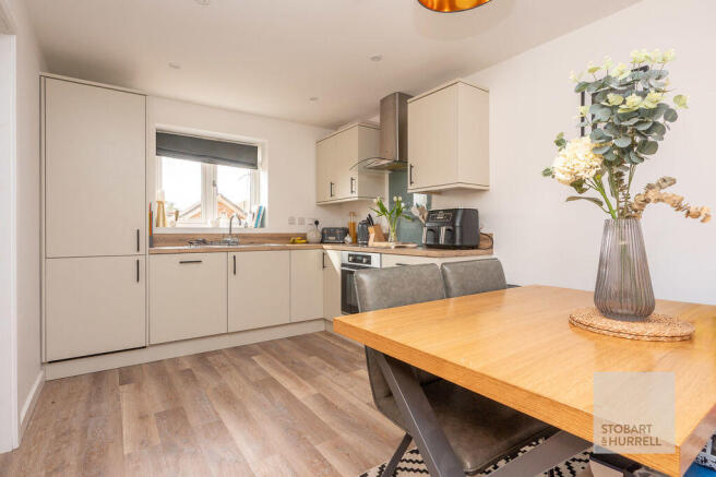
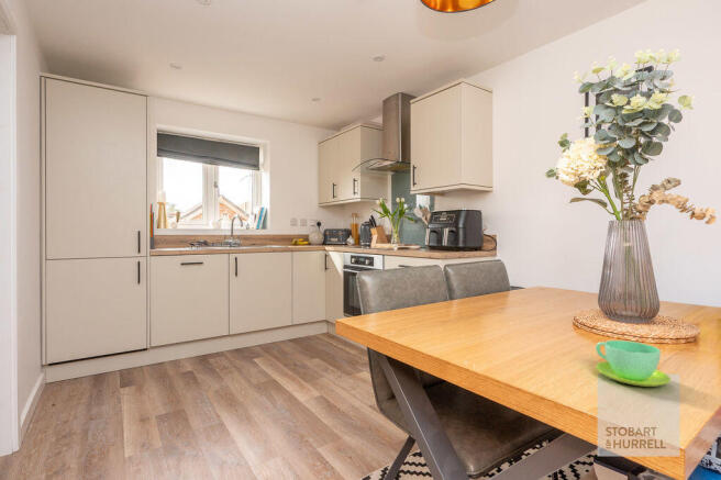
+ cup [595,339,672,388]
